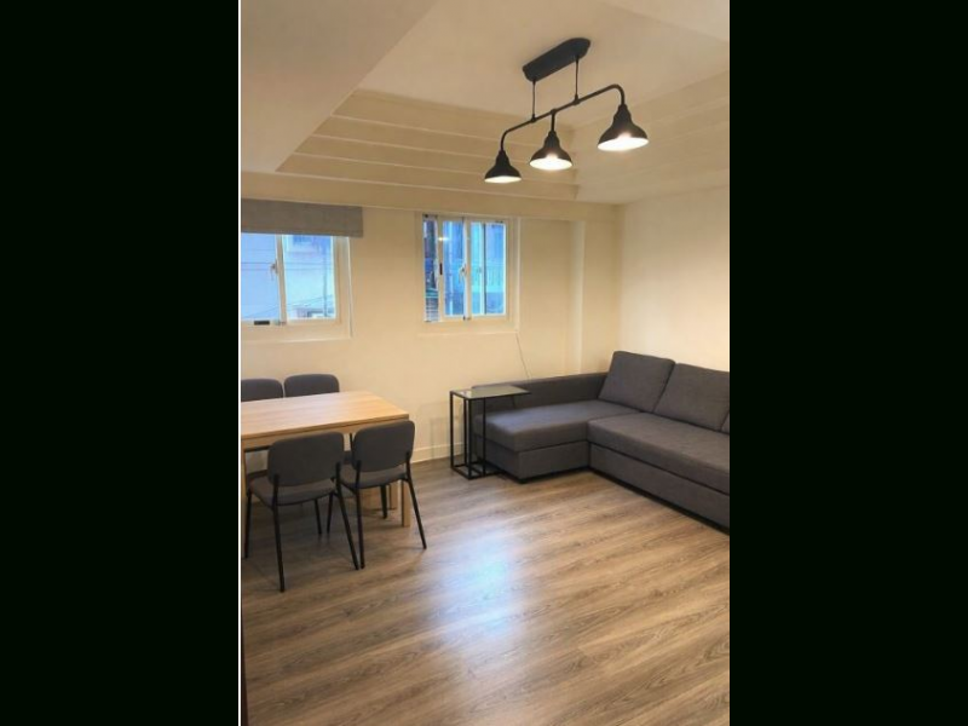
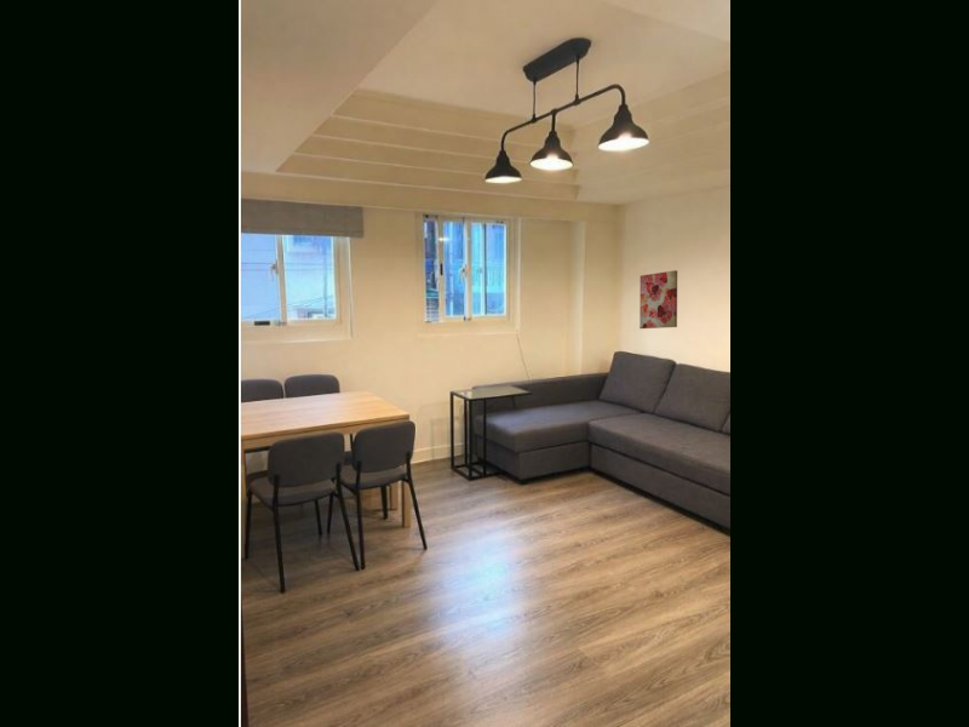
+ wall art [638,269,678,330]
